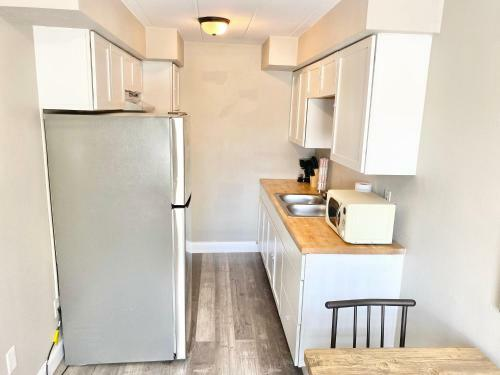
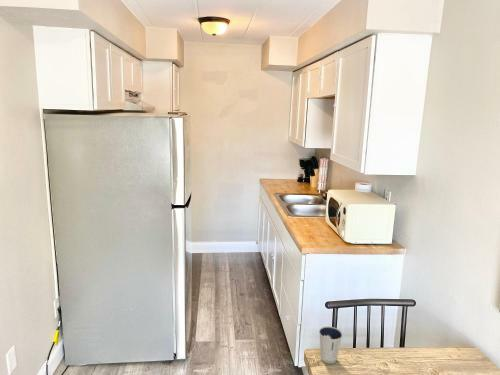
+ dixie cup [318,325,343,365]
